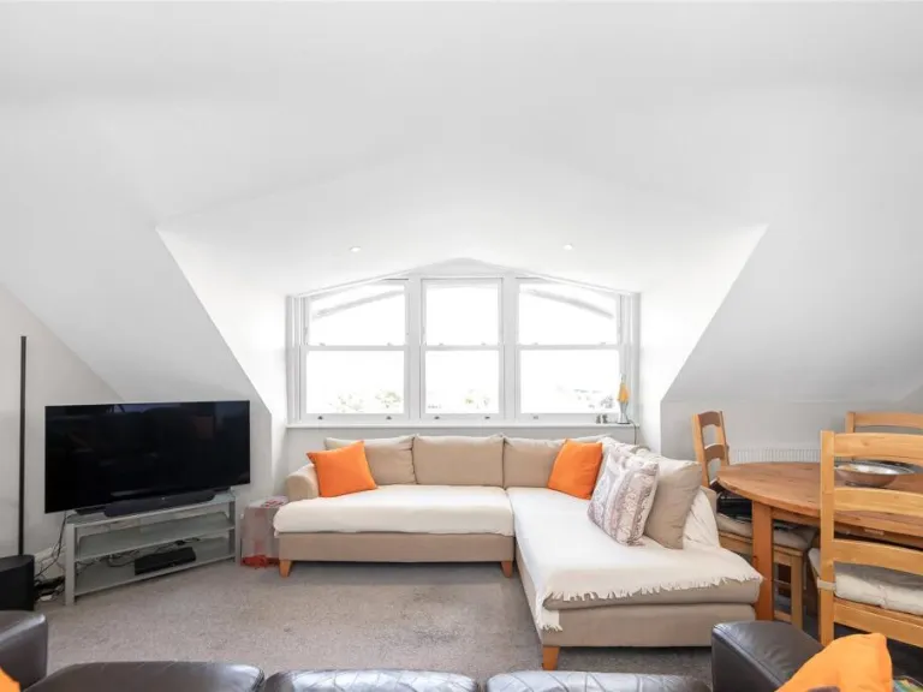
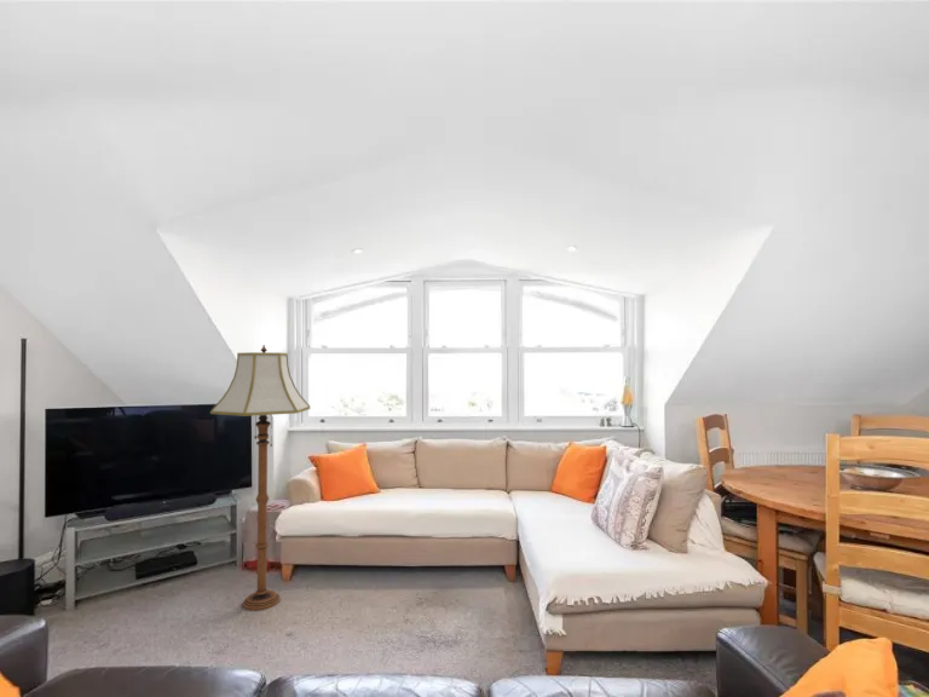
+ floor lamp [209,344,311,611]
